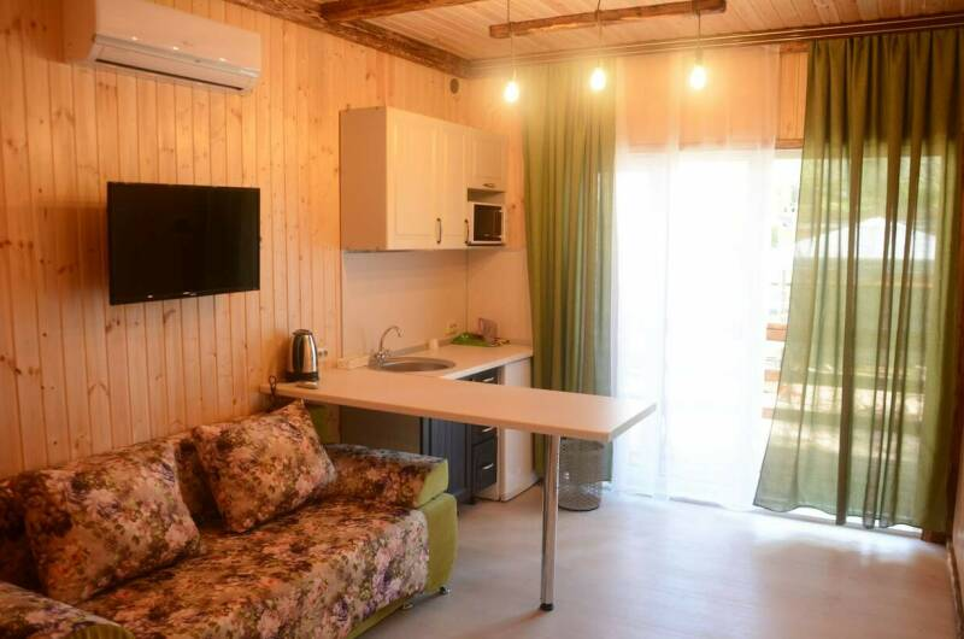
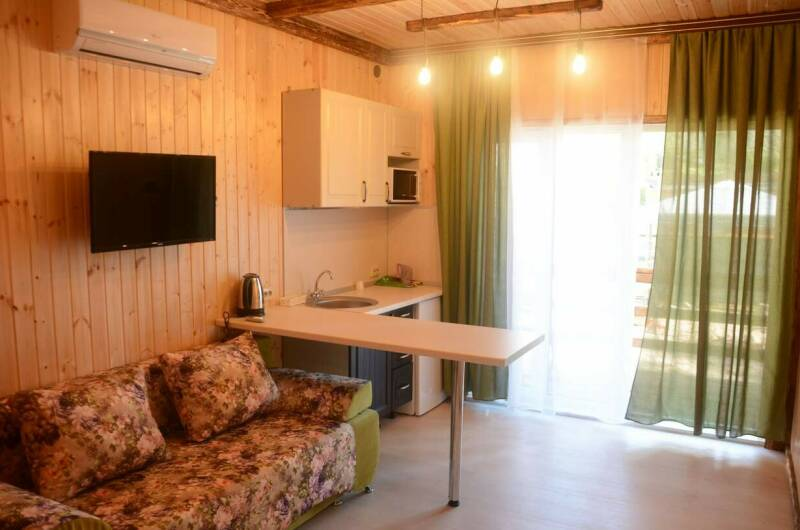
- waste bin [557,439,606,511]
